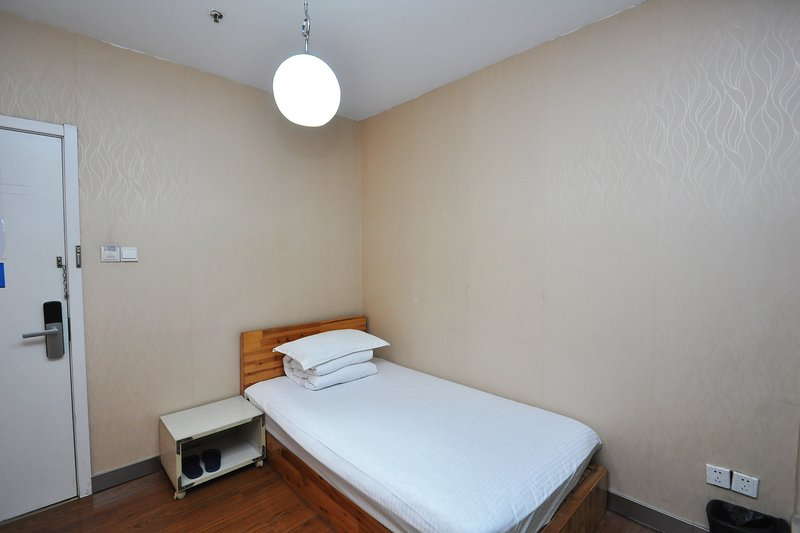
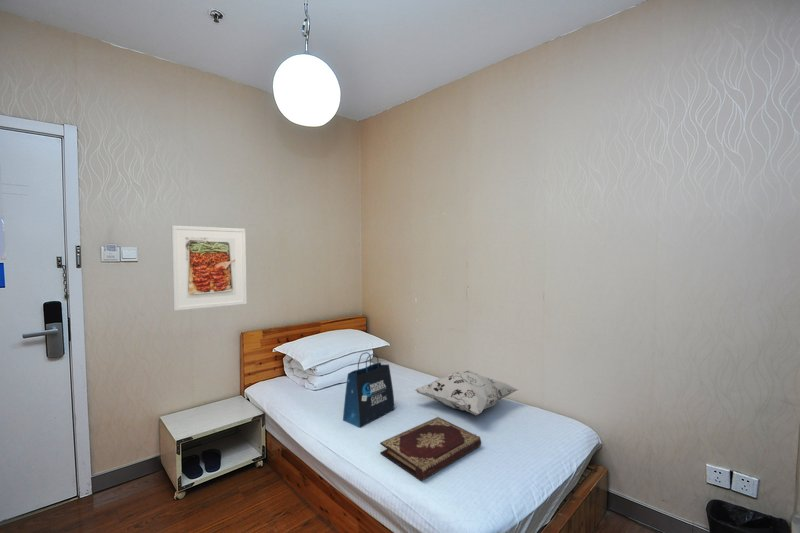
+ decorative pillow [413,369,519,416]
+ book [379,416,482,482]
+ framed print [171,224,248,312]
+ tote bag [342,351,396,429]
